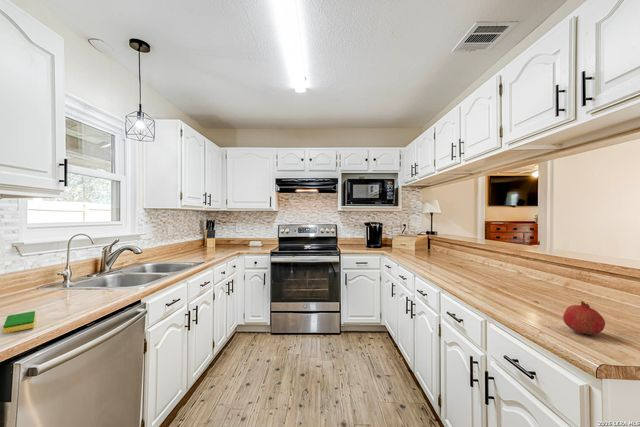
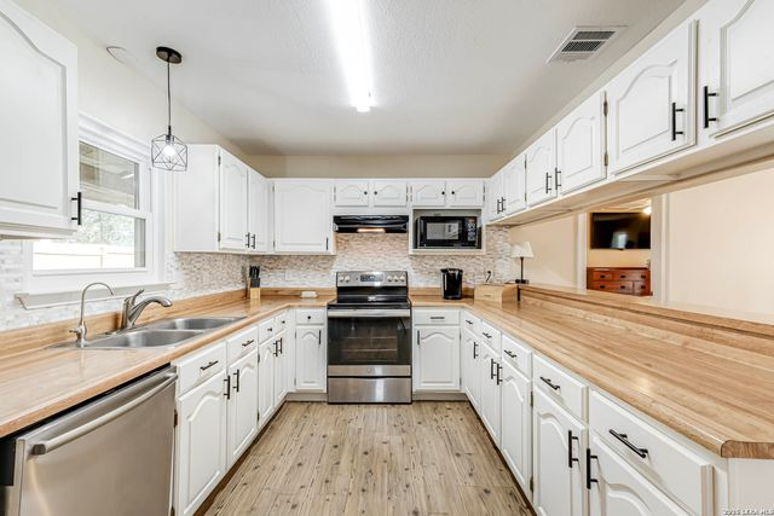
- fruit [562,300,606,336]
- dish sponge [2,310,36,334]
